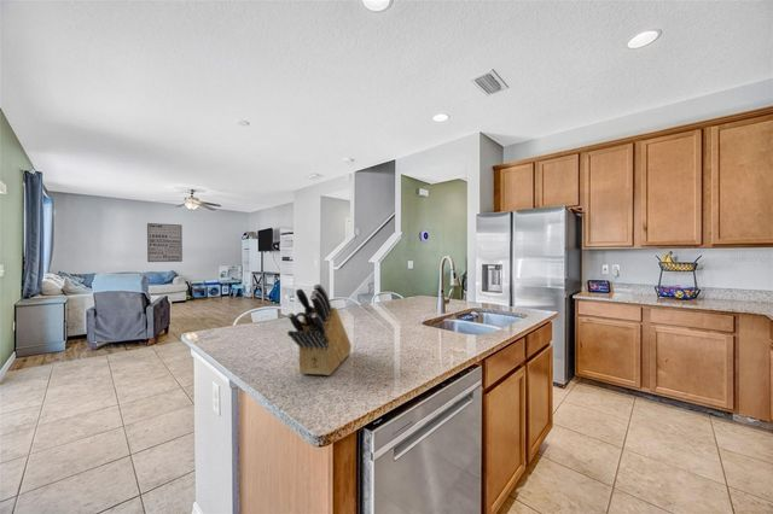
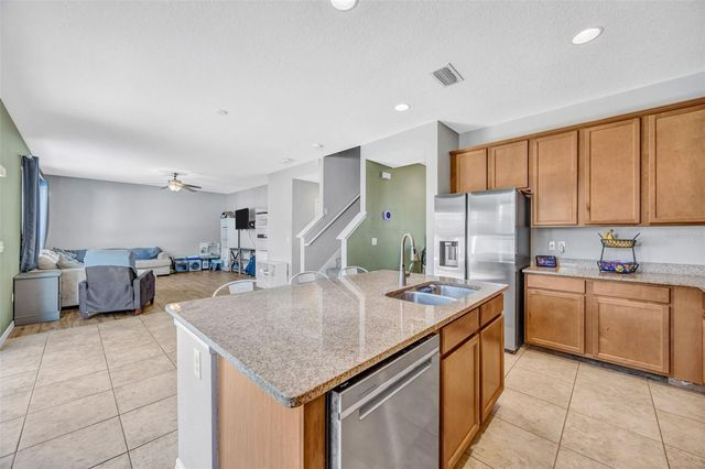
- knife block [286,282,353,376]
- wall art [146,222,184,263]
